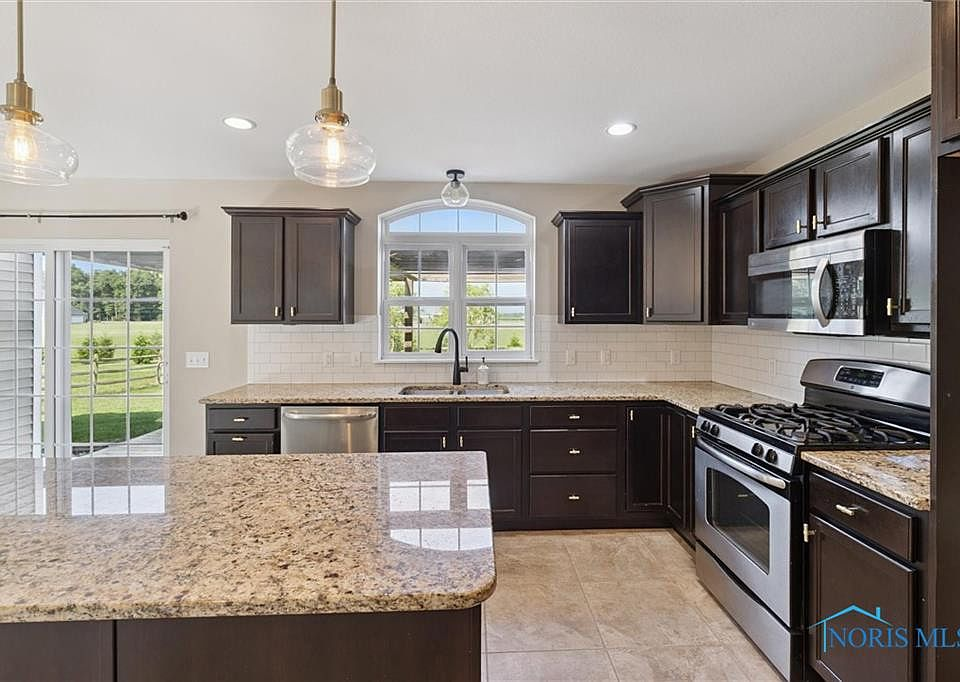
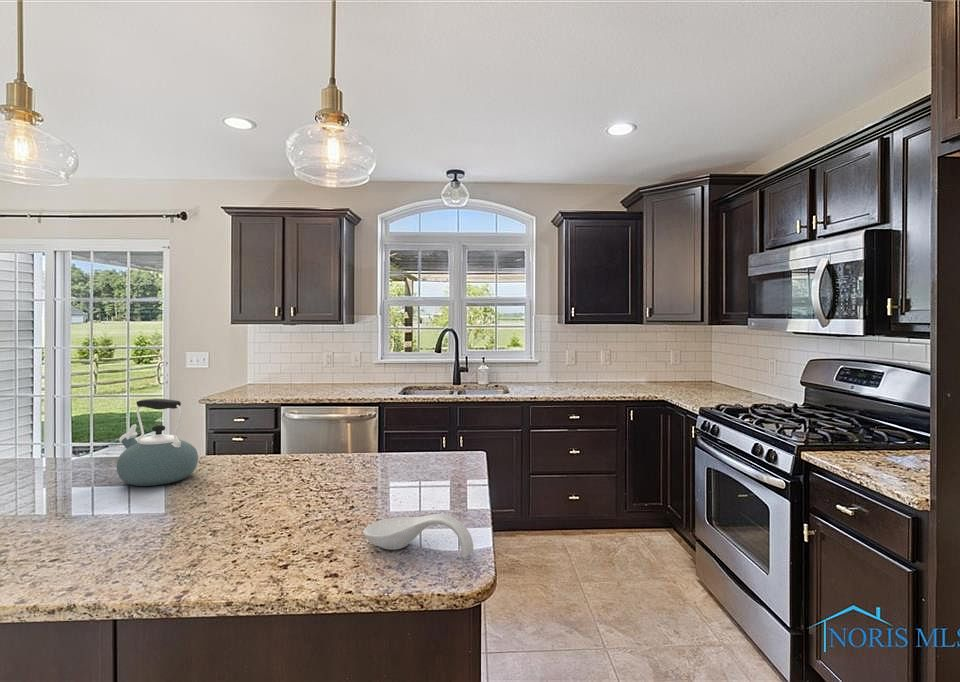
+ spoon rest [362,513,474,559]
+ kettle [116,398,199,487]
